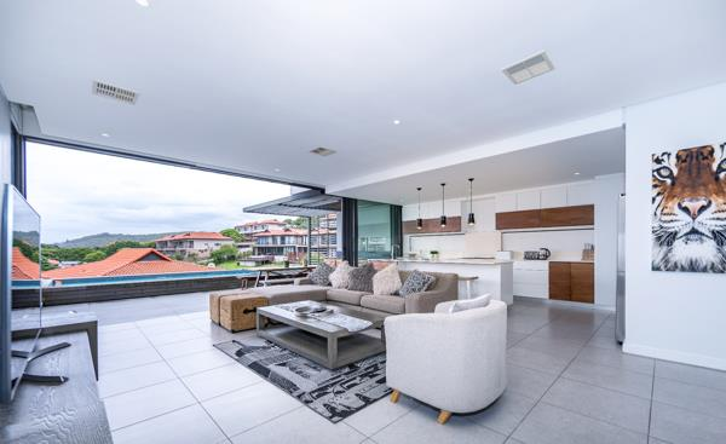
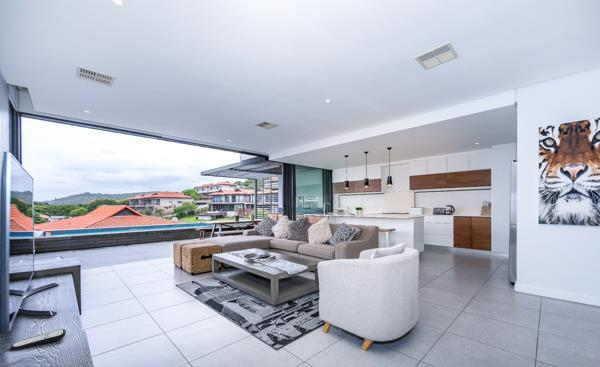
+ remote control [9,328,67,351]
